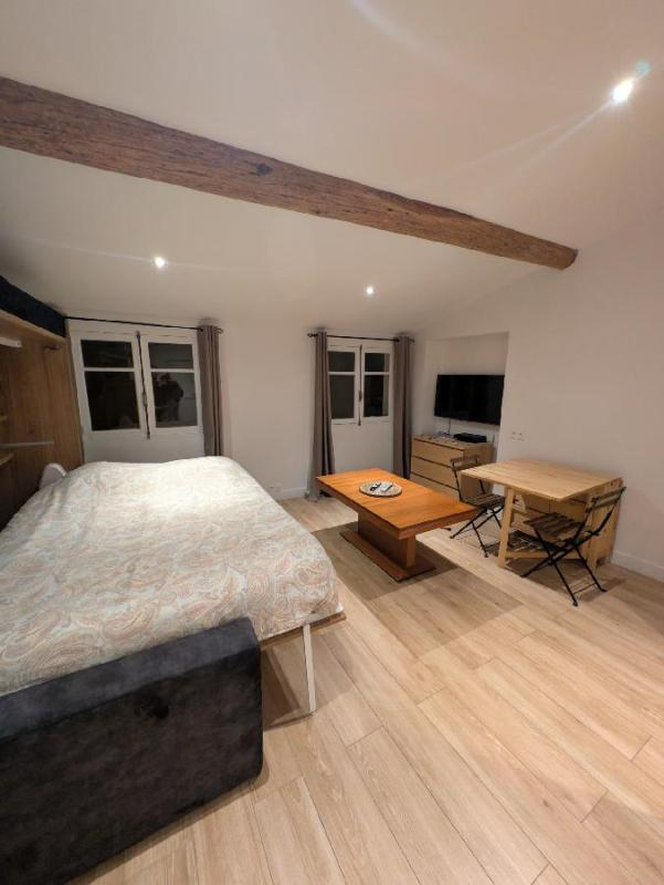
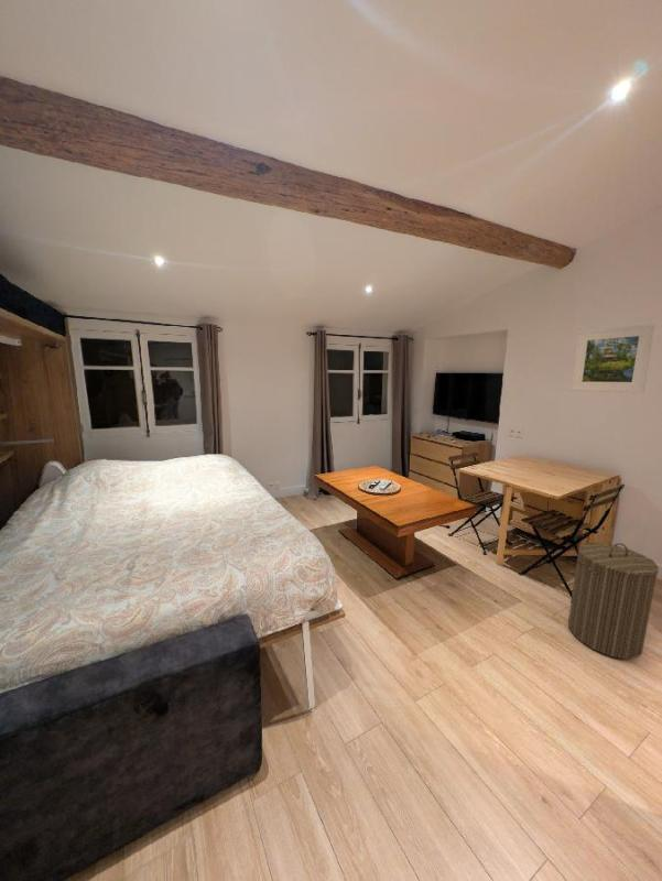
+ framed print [569,323,656,394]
+ laundry hamper [567,542,660,660]
